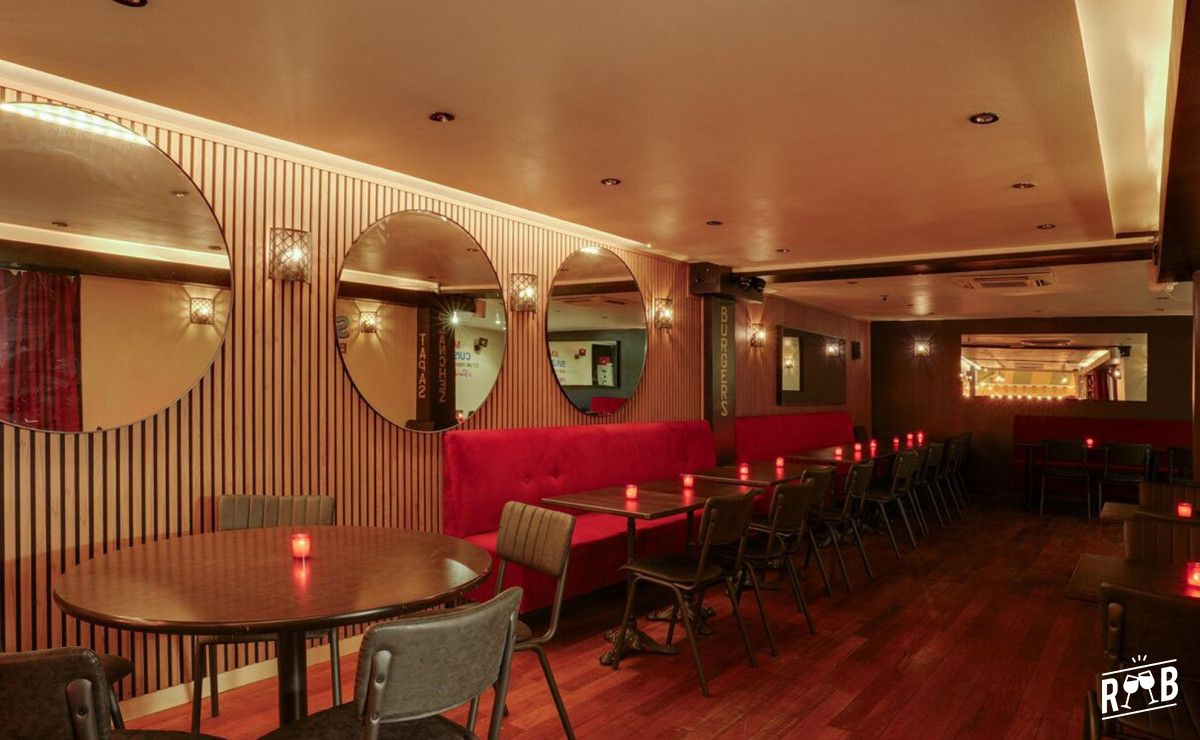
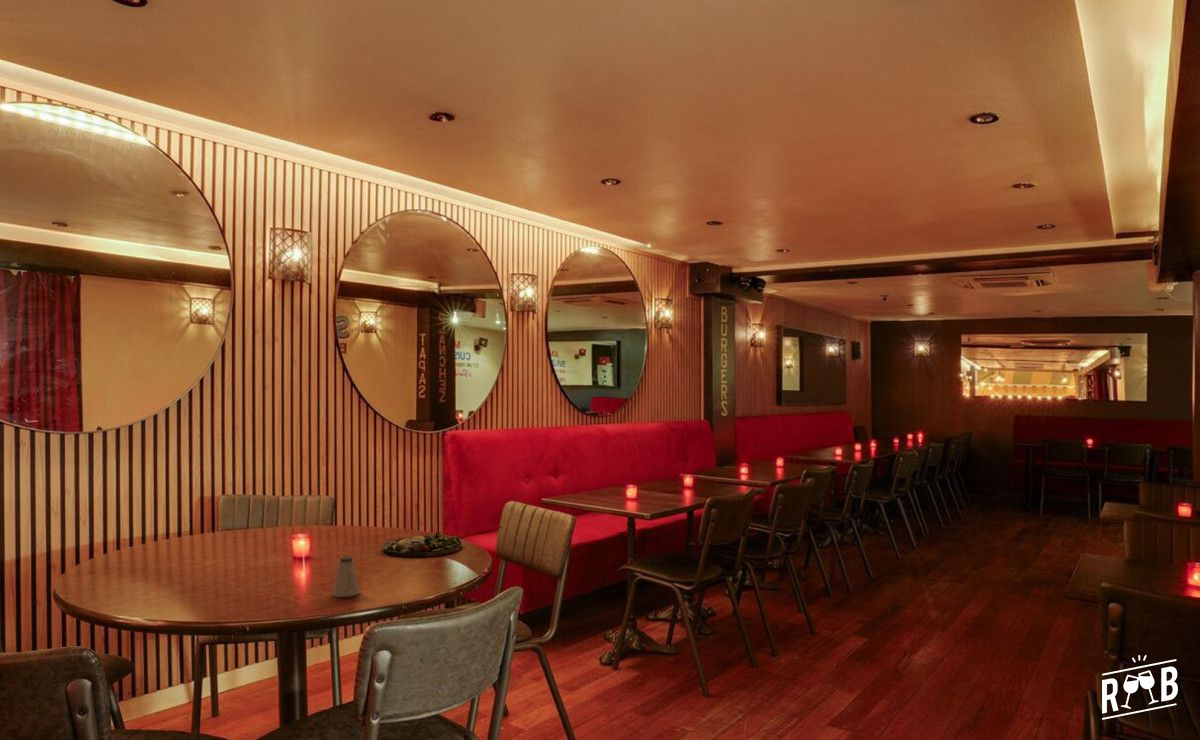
+ dinner plate [381,530,463,558]
+ saltshaker [332,556,361,598]
